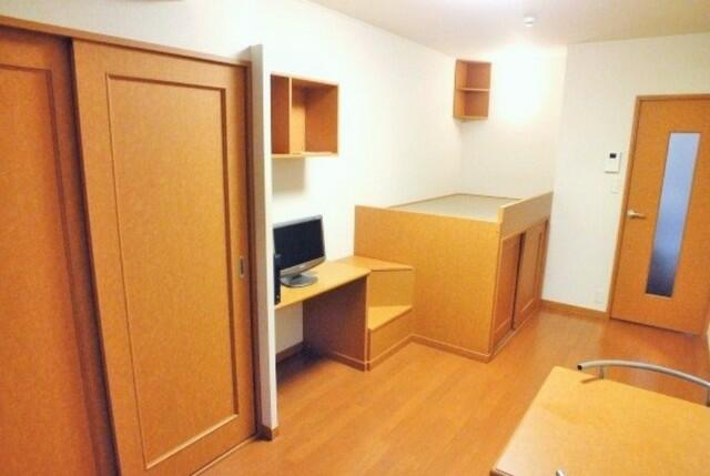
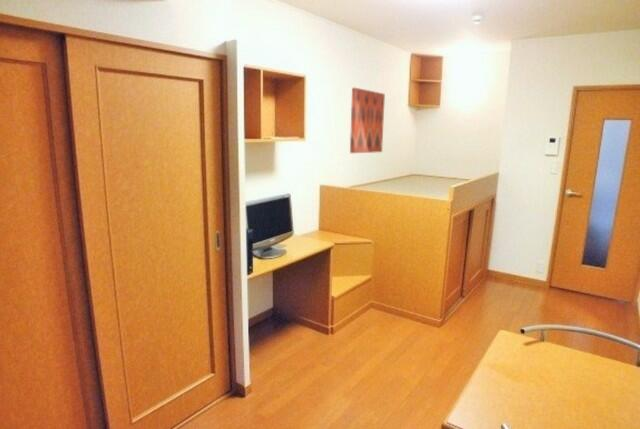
+ wall art [349,87,386,154]
